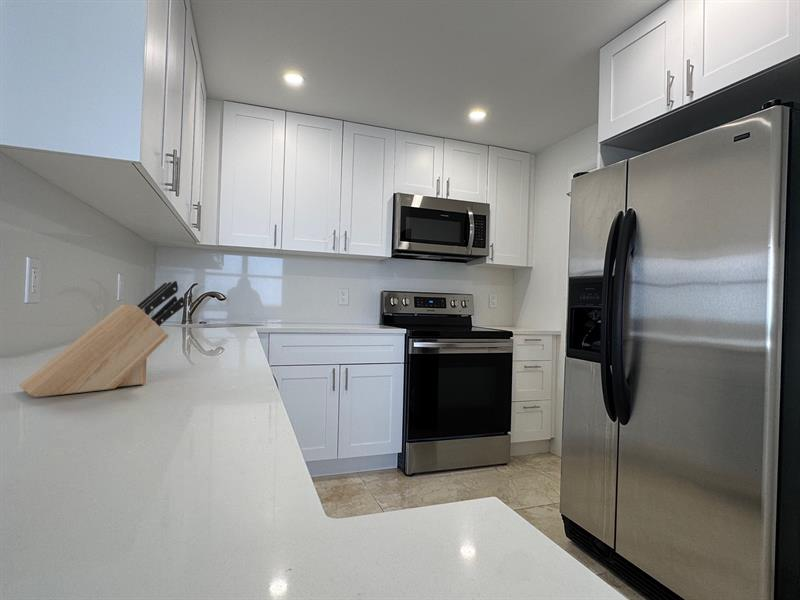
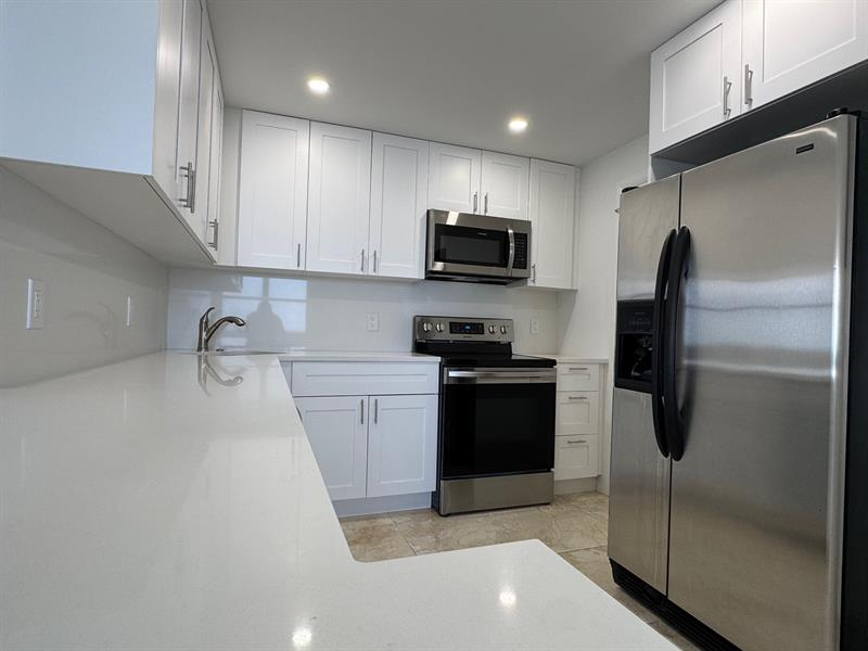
- knife block [18,280,185,398]
